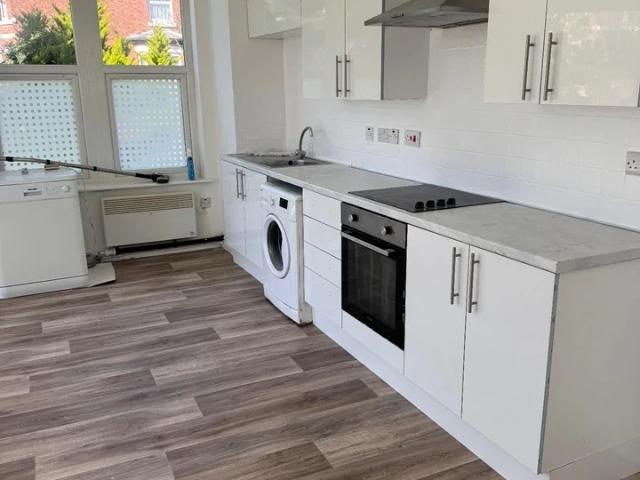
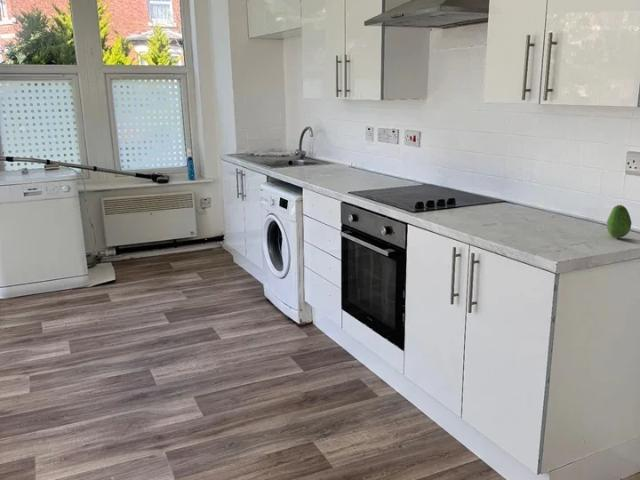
+ fruit [606,204,633,239]
